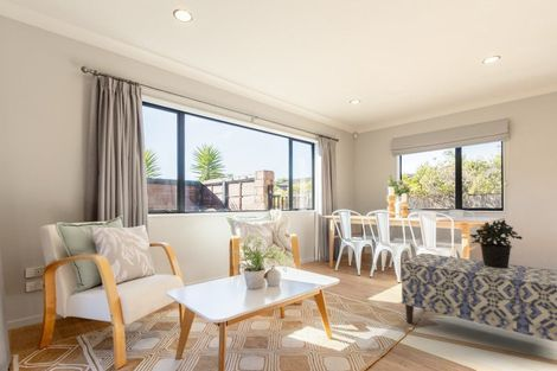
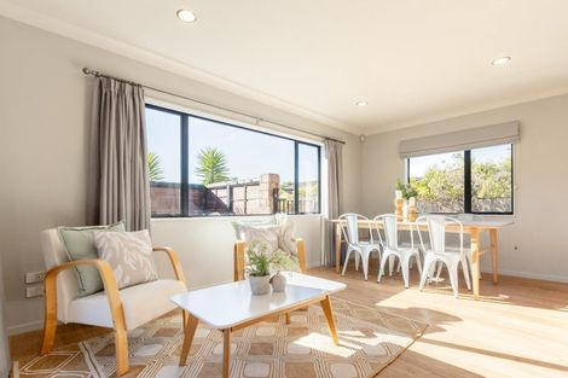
- bench [401,252,557,343]
- potted plant [469,219,523,268]
